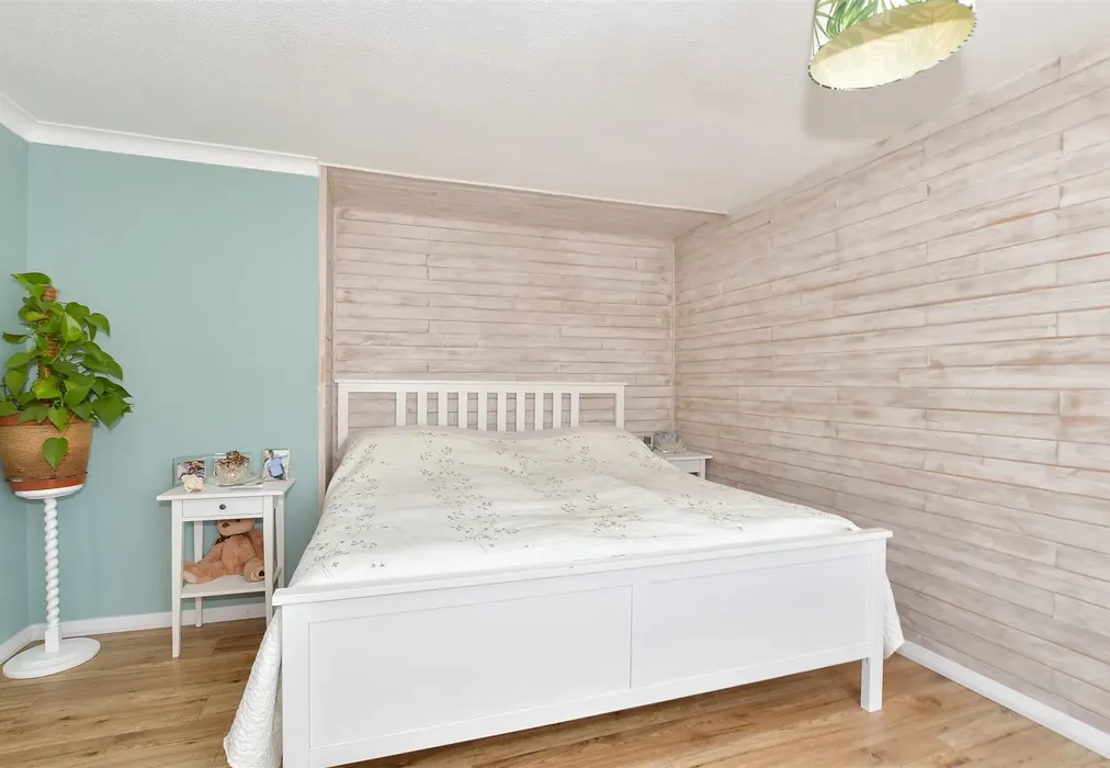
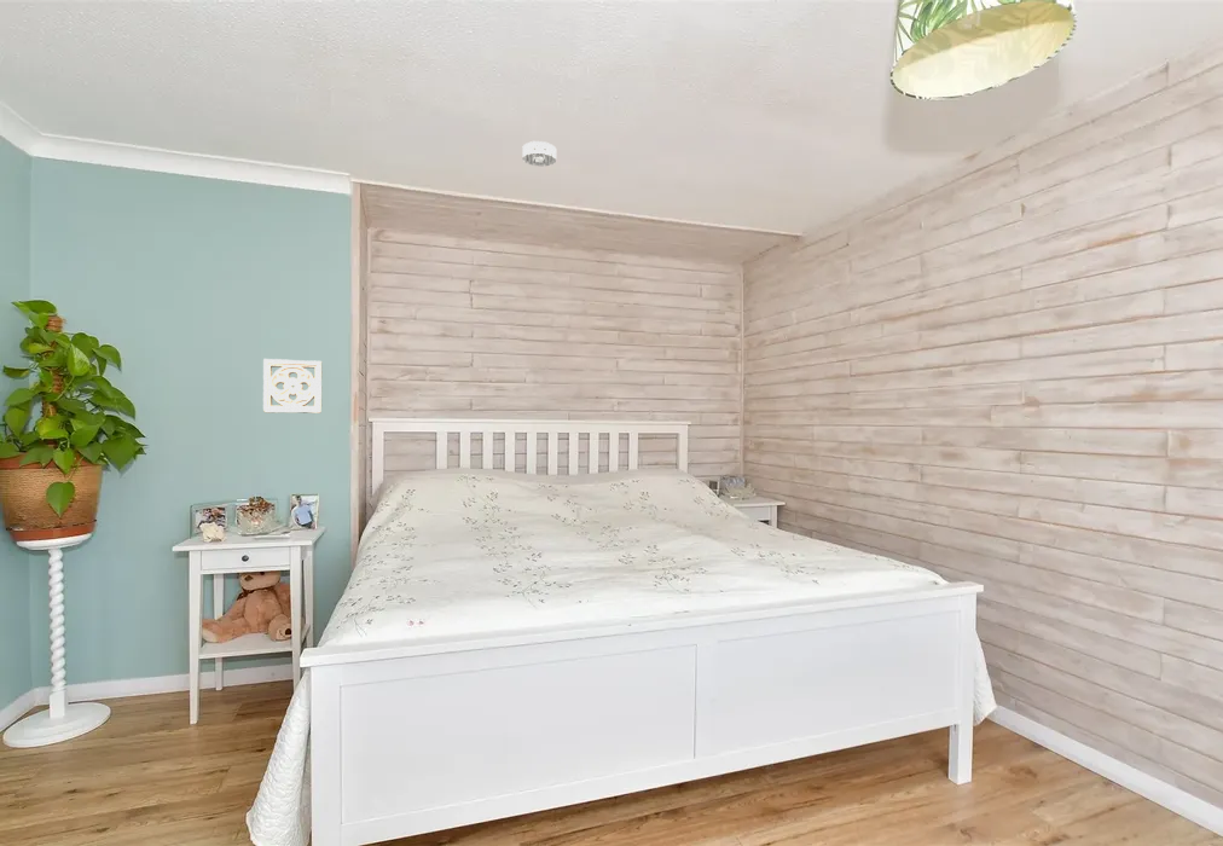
+ smoke detector [521,140,557,167]
+ wall ornament [262,358,323,415]
